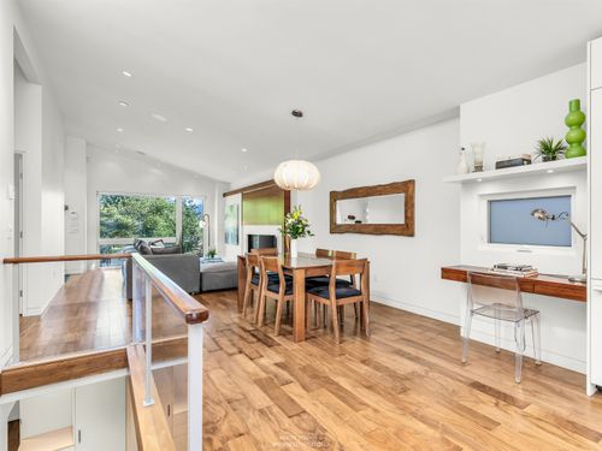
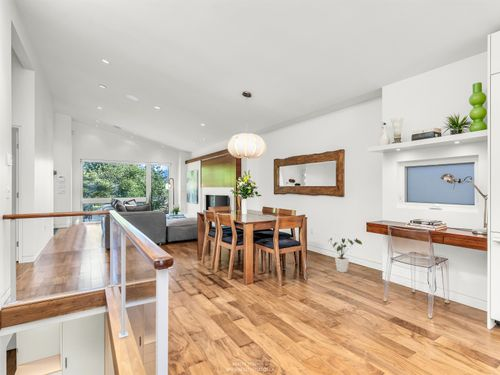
+ house plant [327,237,363,274]
